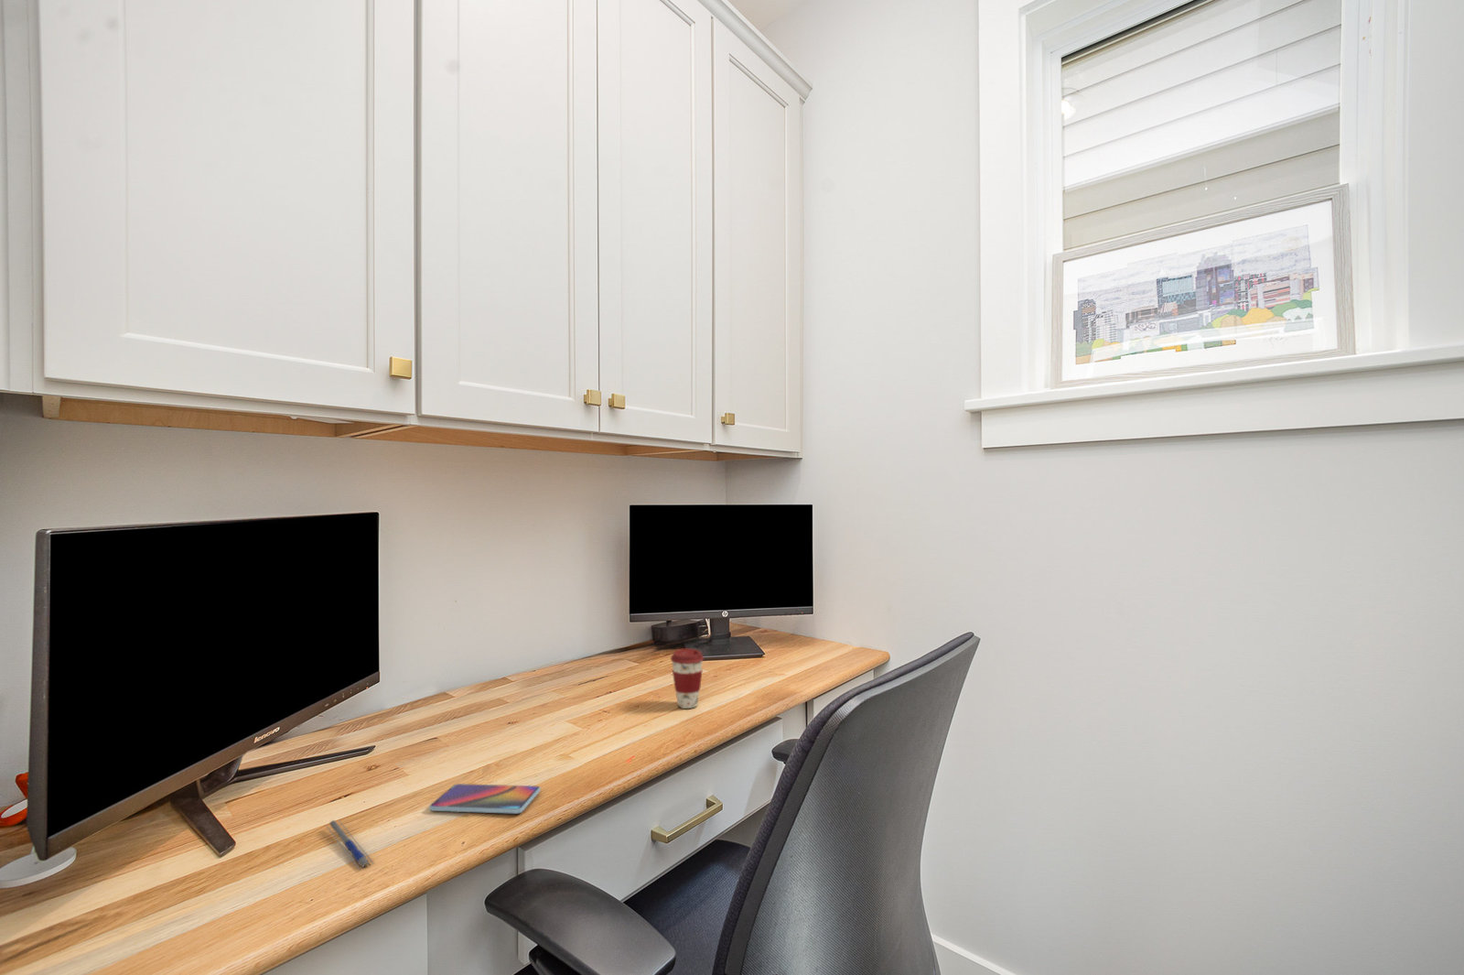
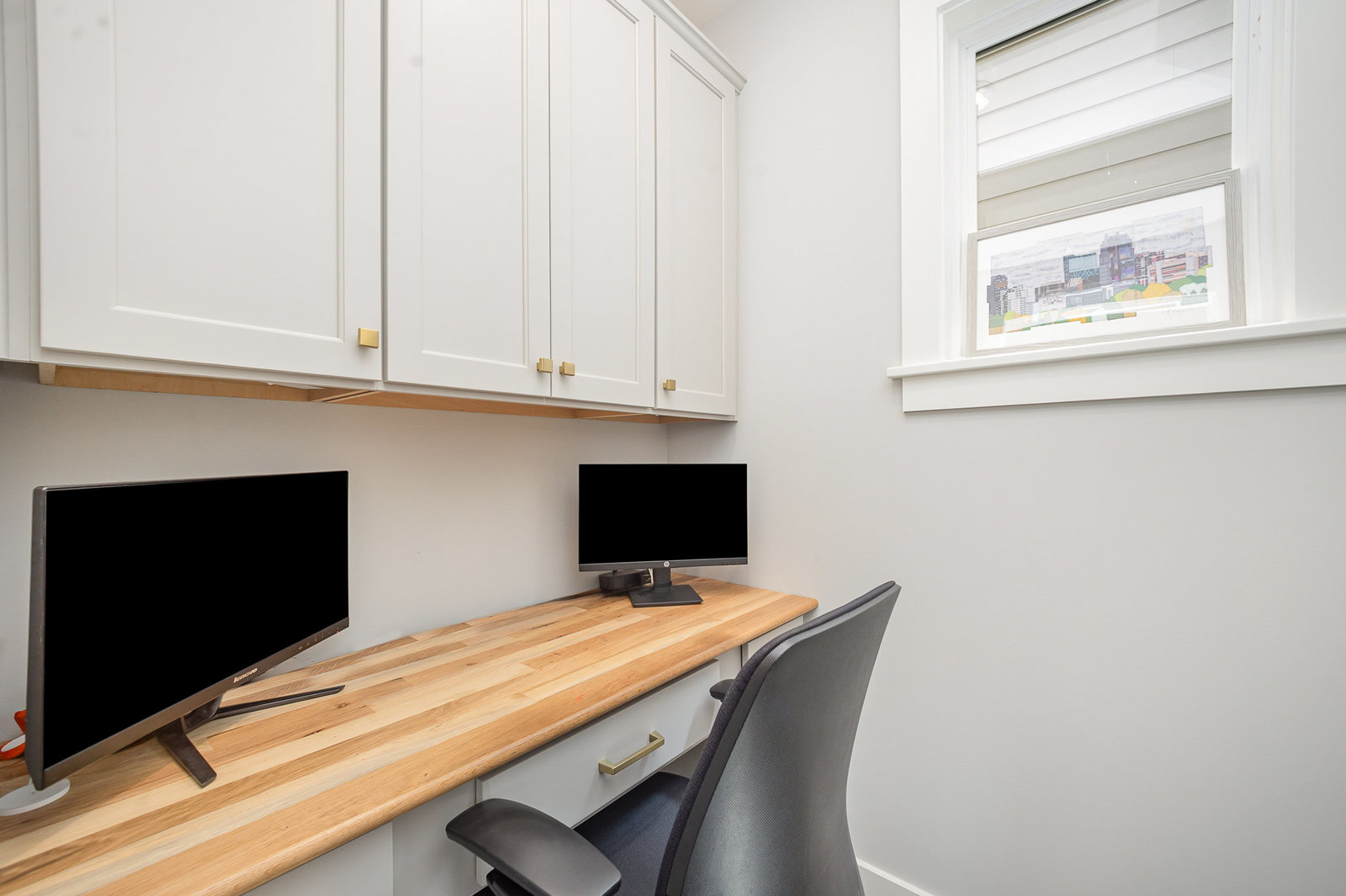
- pen [325,819,374,871]
- coffee cup [670,649,705,709]
- smartphone [429,782,542,815]
